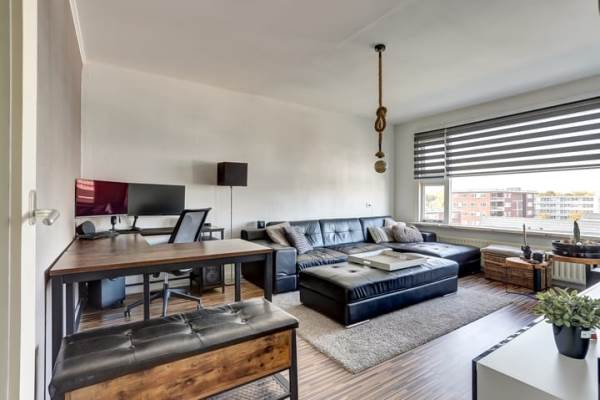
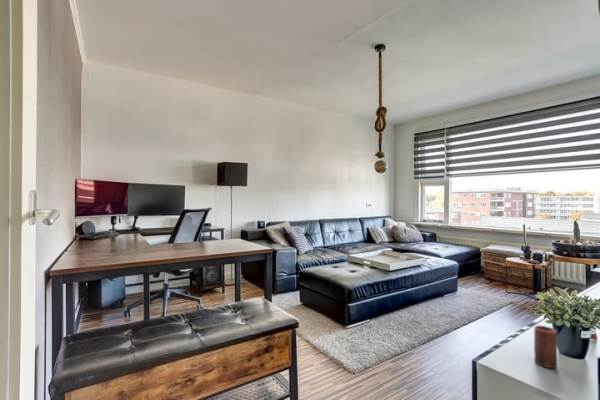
+ candle [533,324,558,369]
